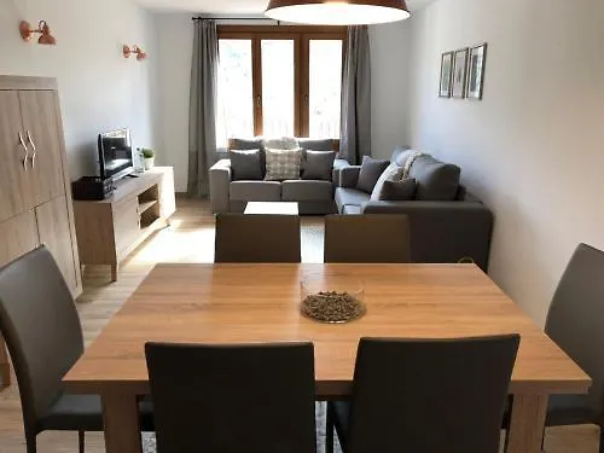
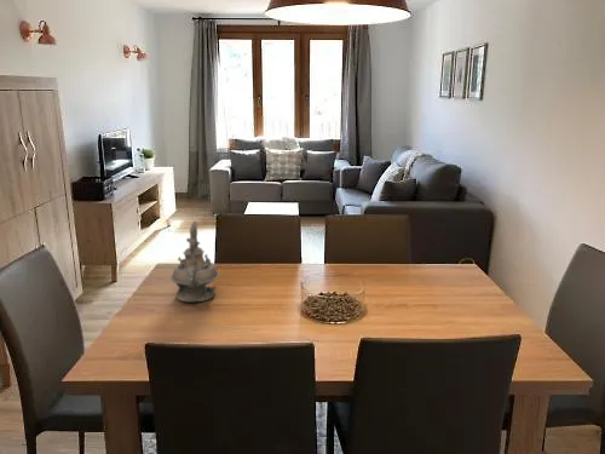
+ teapot [169,220,220,304]
